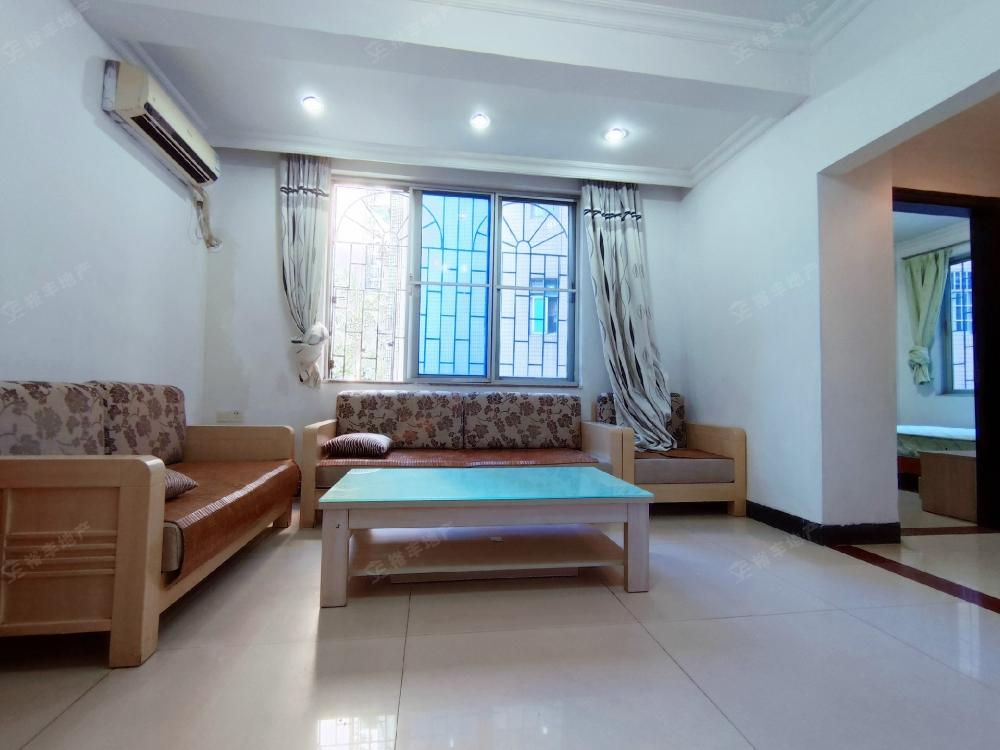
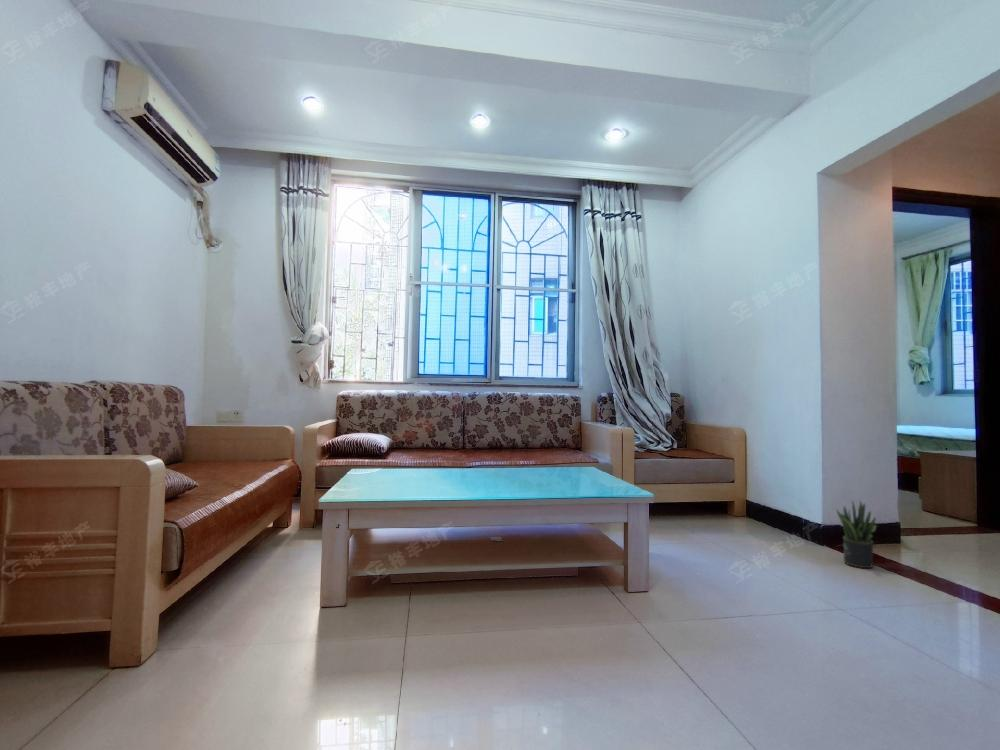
+ potted plant [835,499,877,569]
